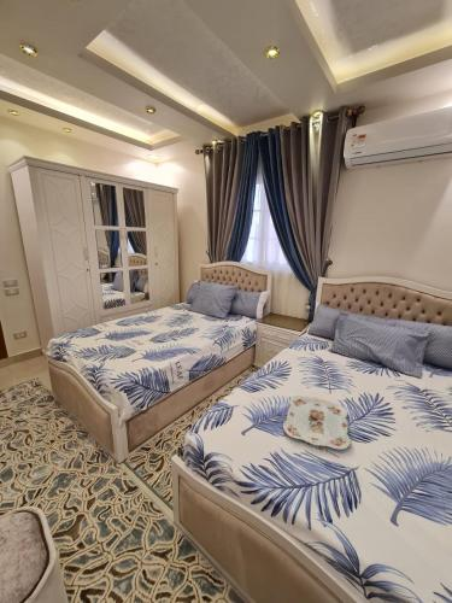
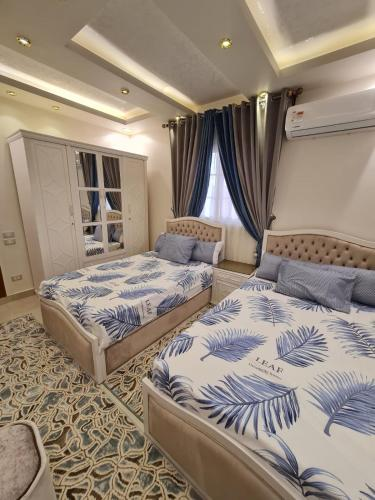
- serving tray [282,394,351,451]
